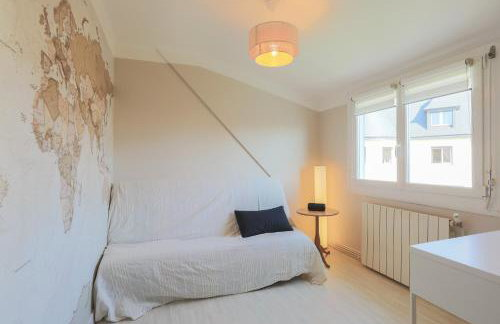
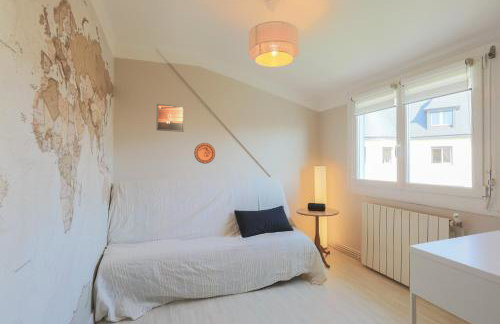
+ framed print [156,103,185,133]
+ decorative plate [193,142,216,165]
